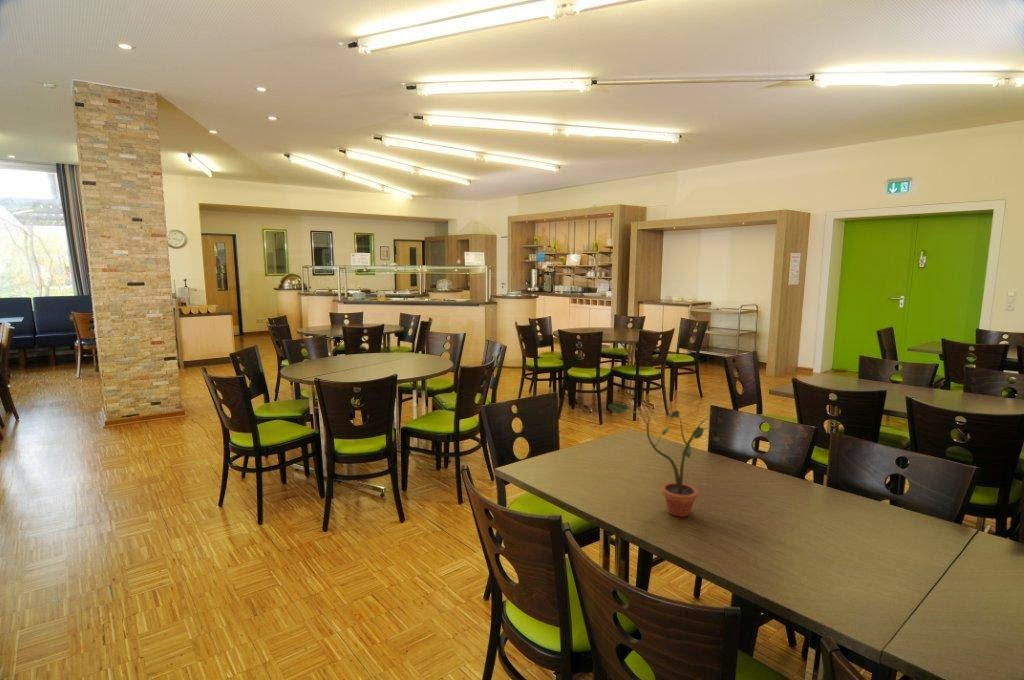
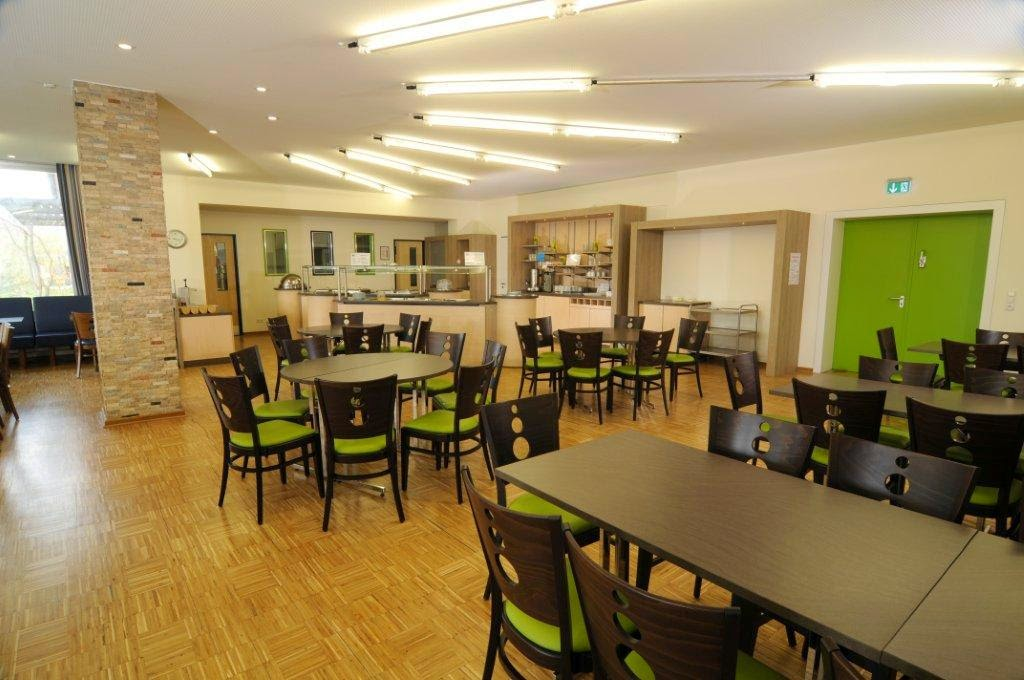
- potted plant [607,402,721,518]
